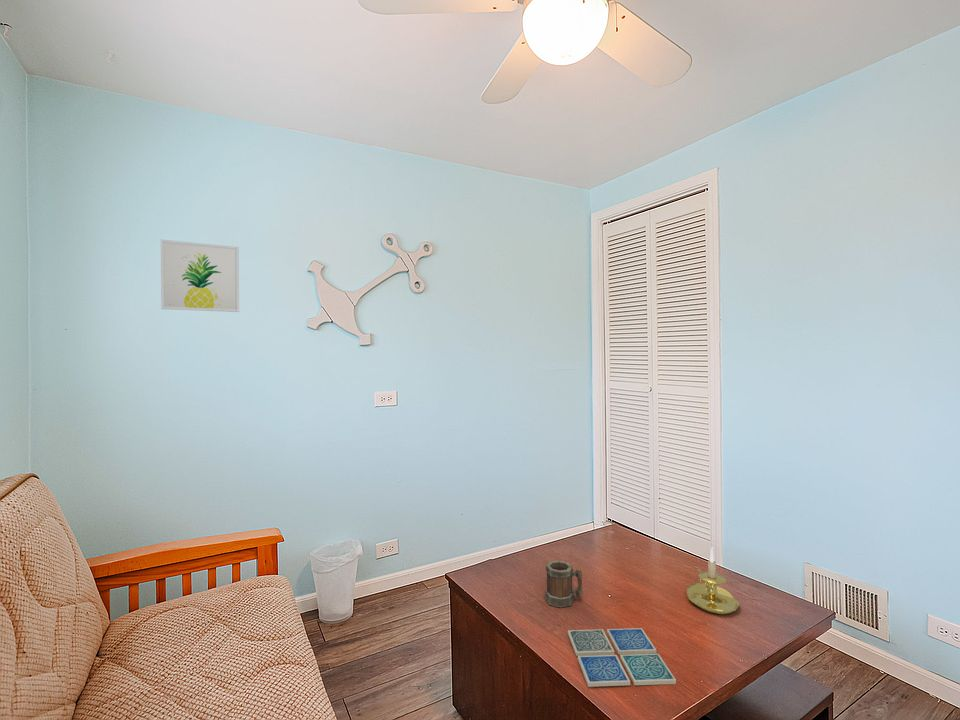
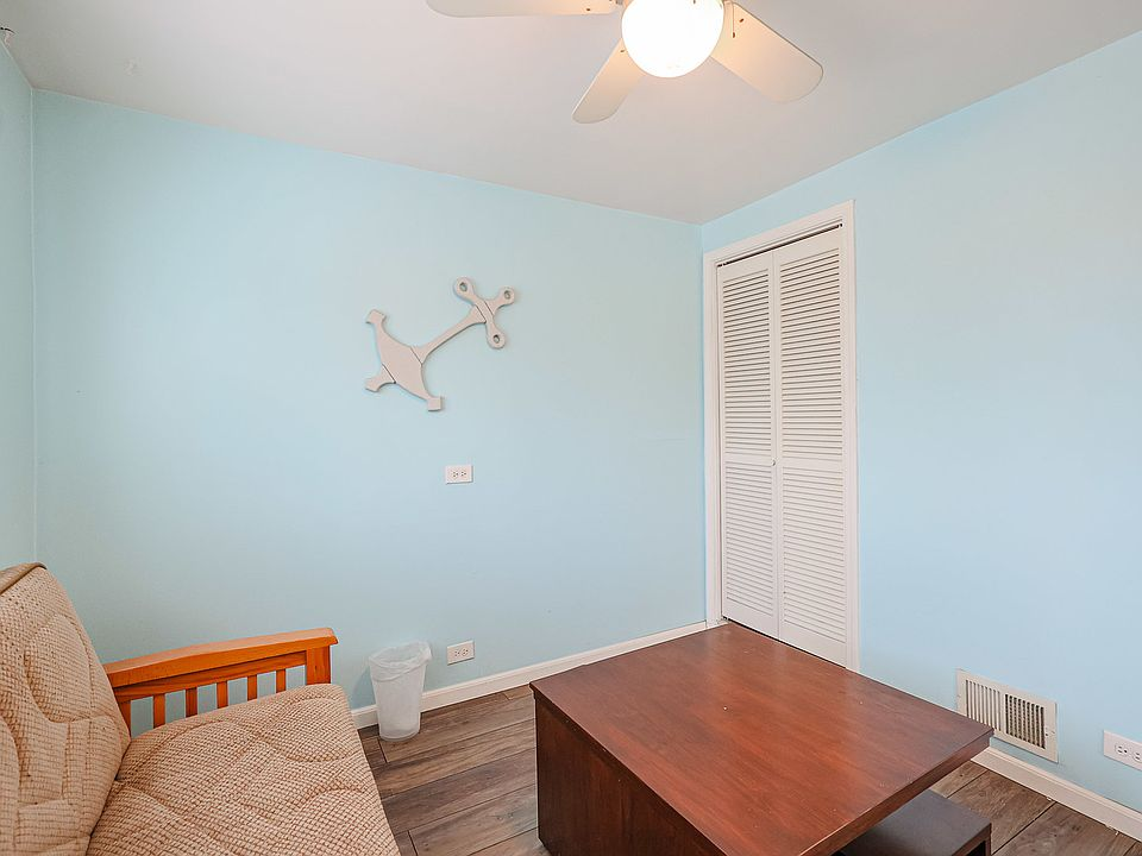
- wall art [160,239,240,313]
- candle holder [686,546,740,616]
- drink coaster [567,627,677,688]
- mug [544,560,583,608]
